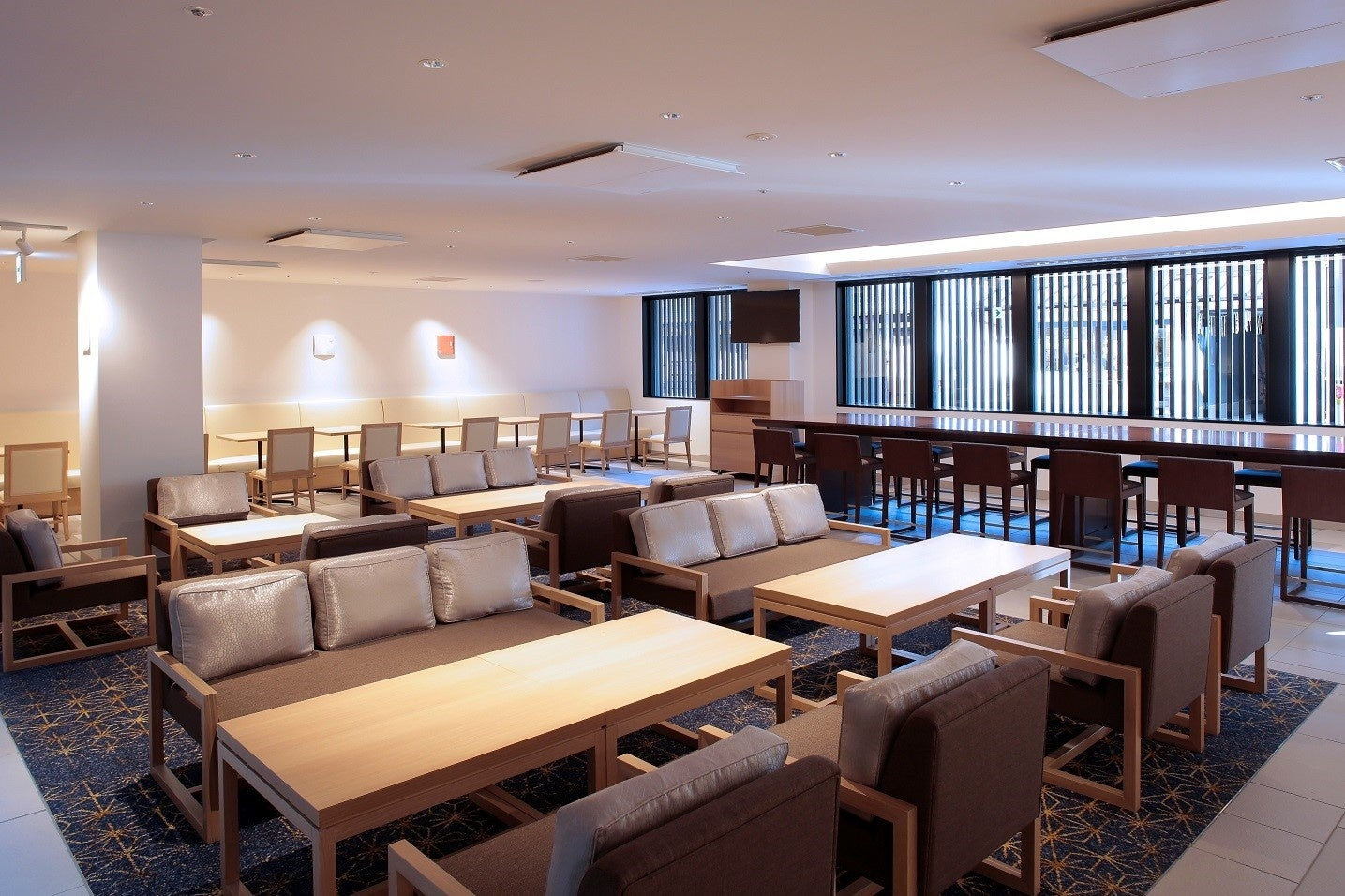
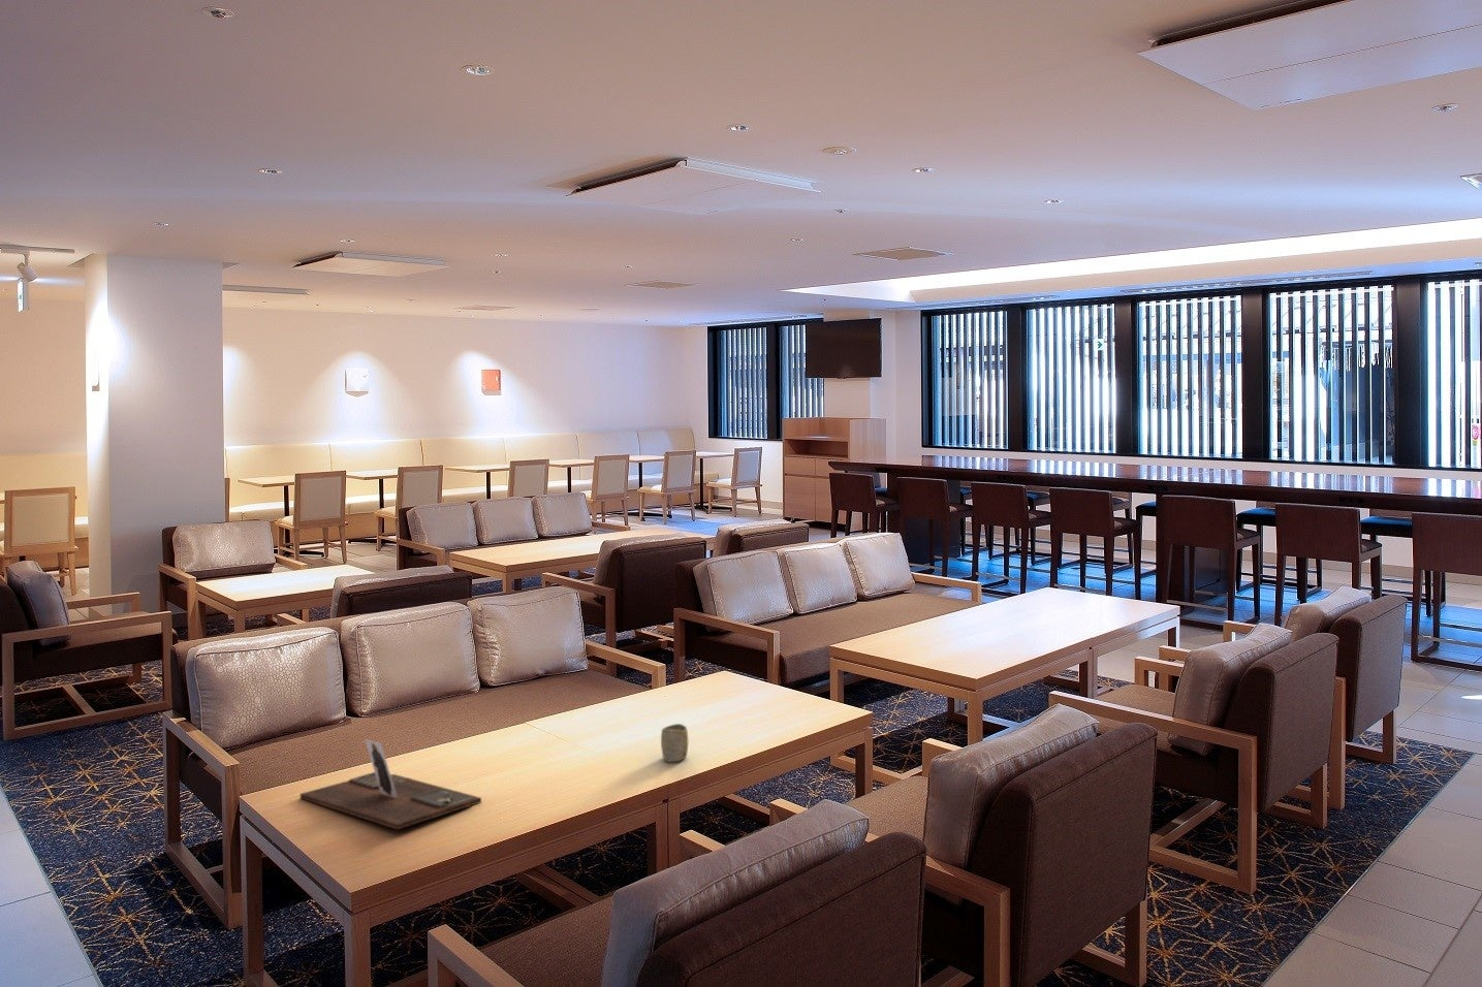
+ cup [660,723,689,763]
+ decorative tray [300,738,483,831]
